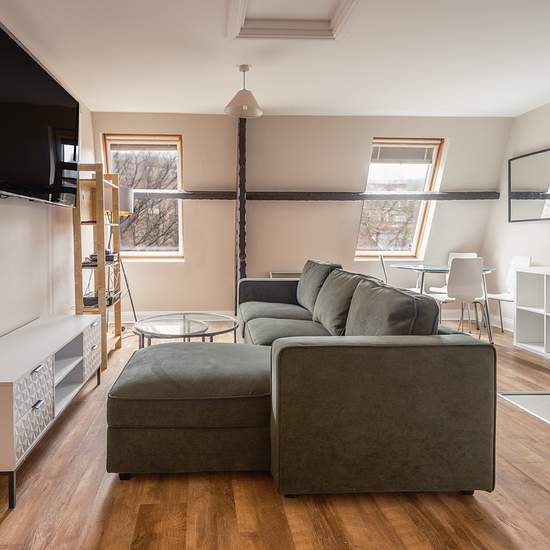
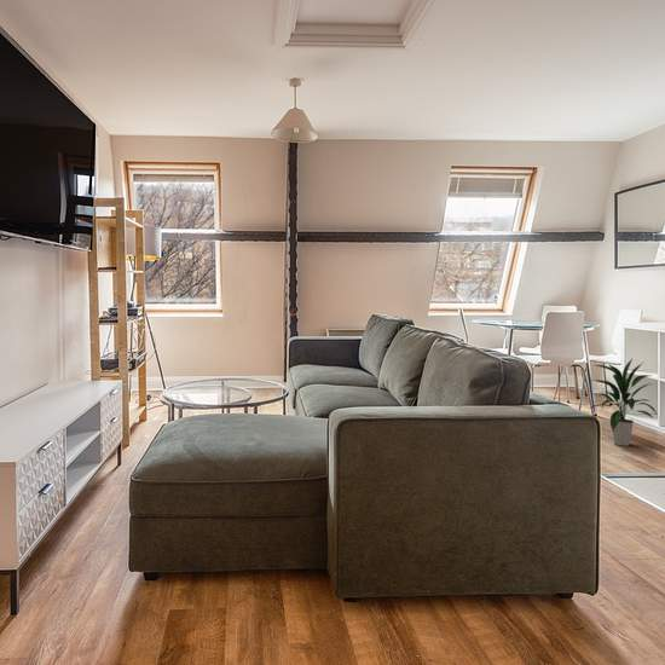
+ indoor plant [588,357,658,447]
